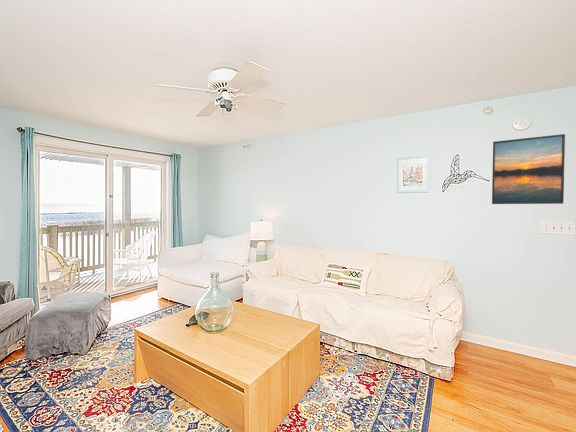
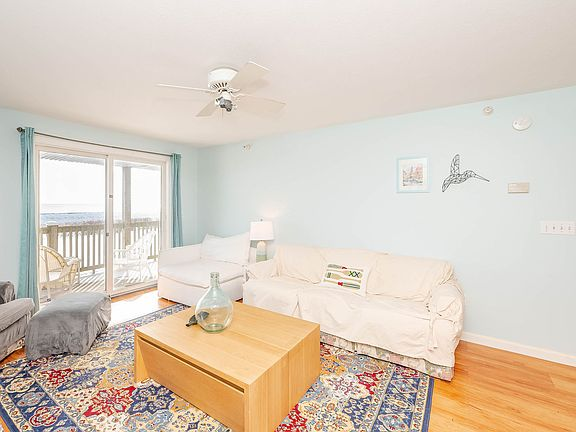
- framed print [491,133,566,205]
